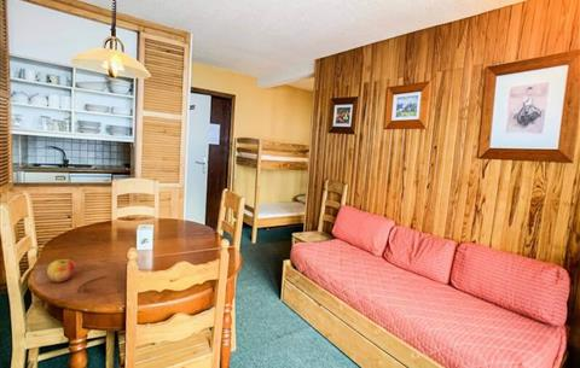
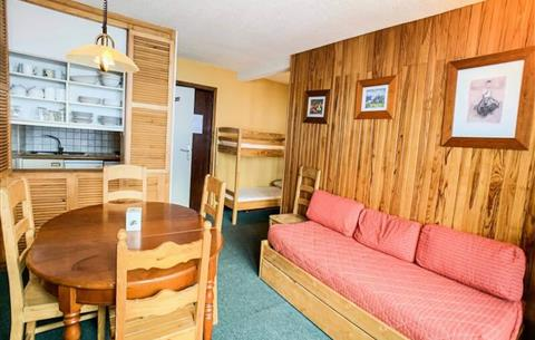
- apple [46,258,76,284]
